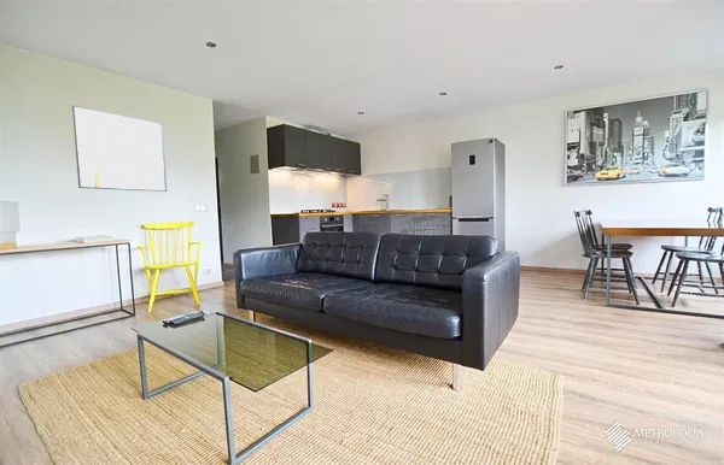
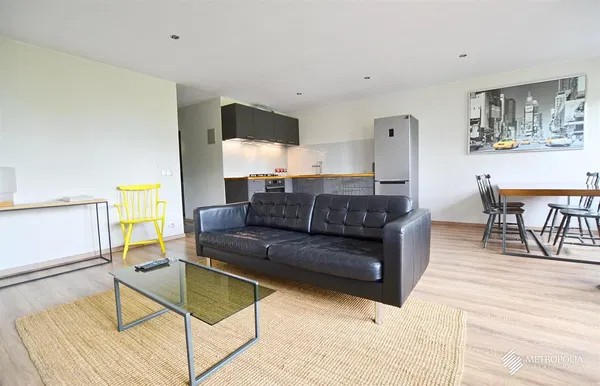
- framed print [71,104,168,193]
